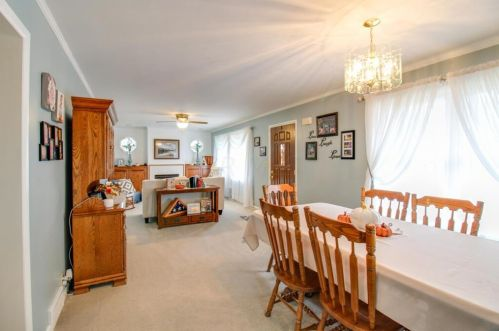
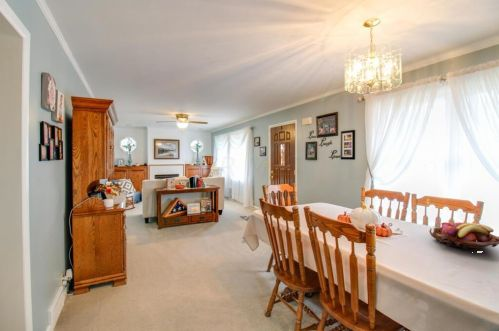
+ fruit basket [428,221,499,251]
